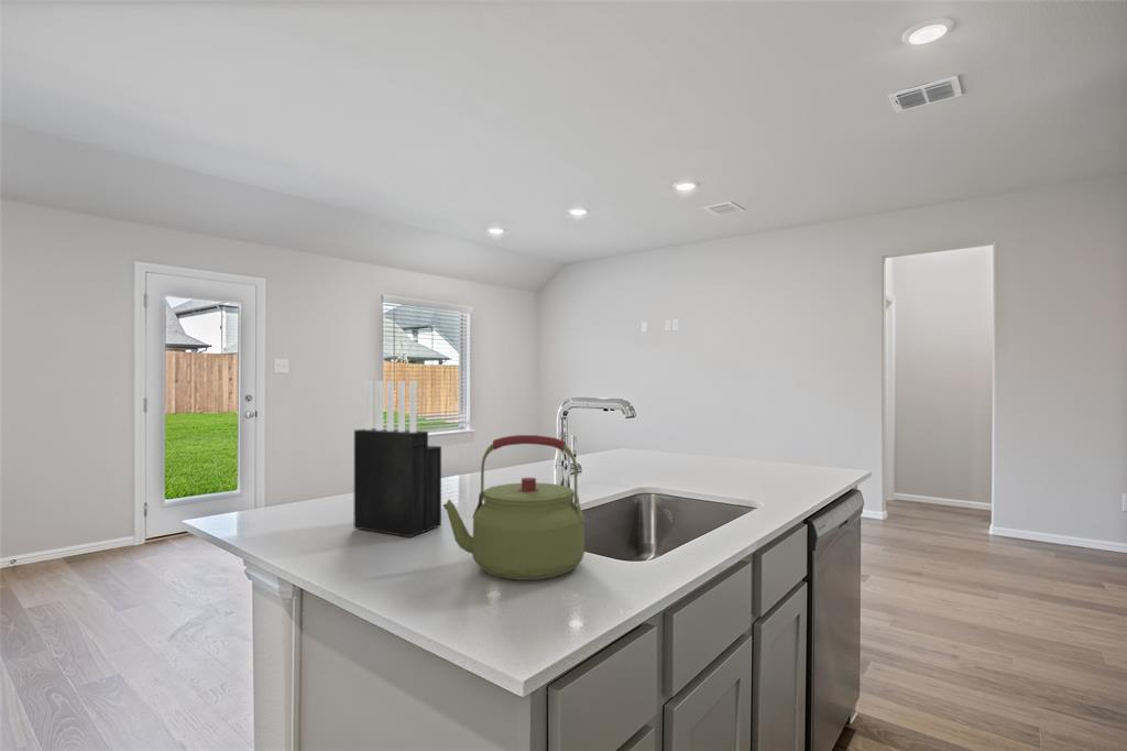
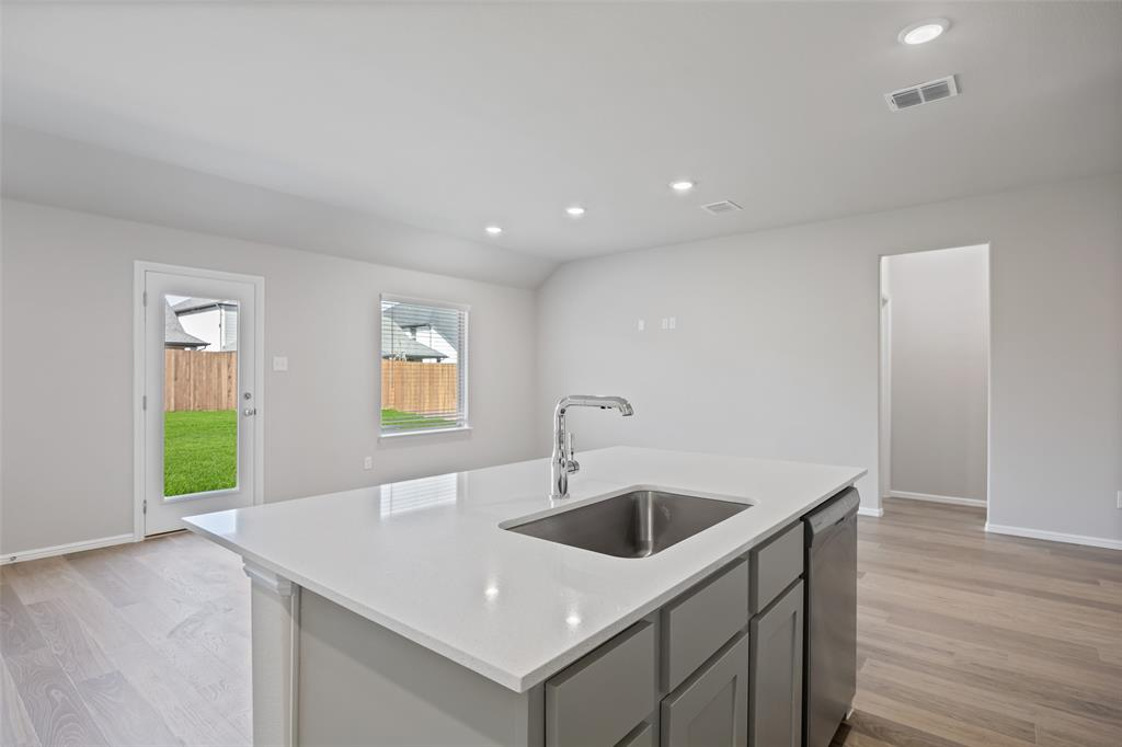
- knife block [353,380,442,538]
- kettle [441,434,586,581]
